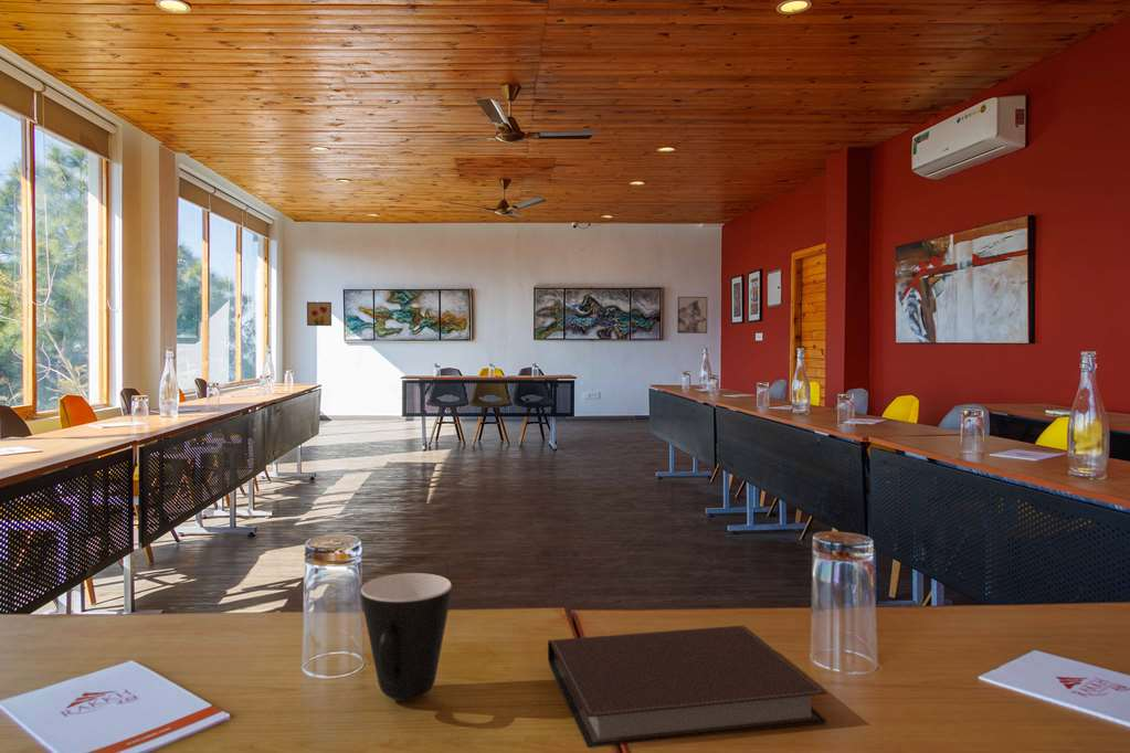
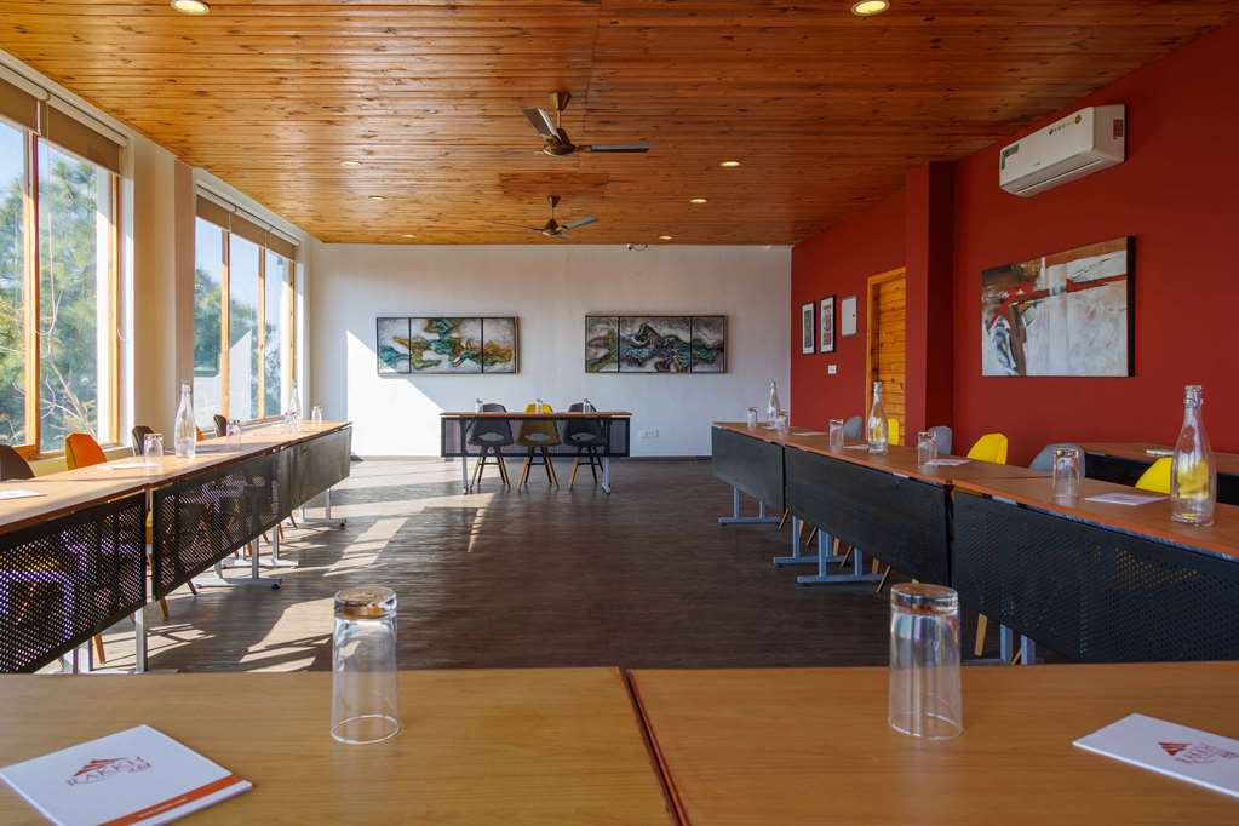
- wall art [306,301,332,327]
- mug [360,572,453,701]
- wall art [676,296,708,335]
- notebook [547,624,828,749]
